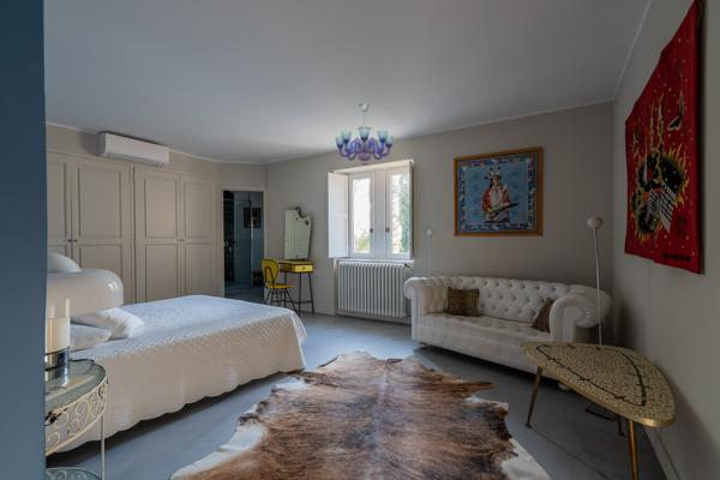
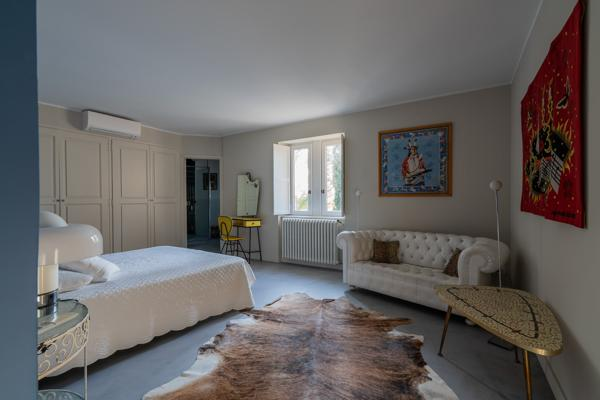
- chandelier [335,102,395,166]
